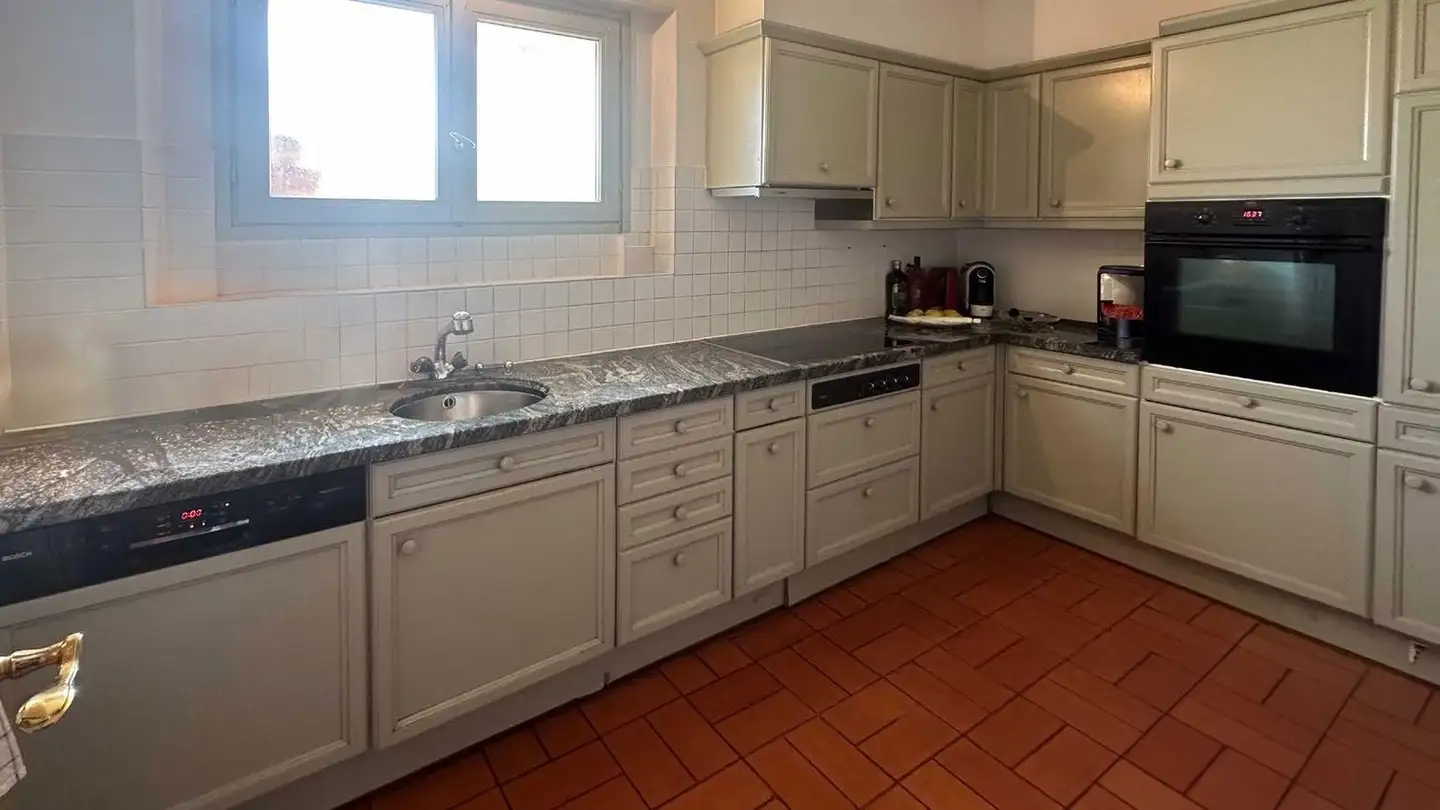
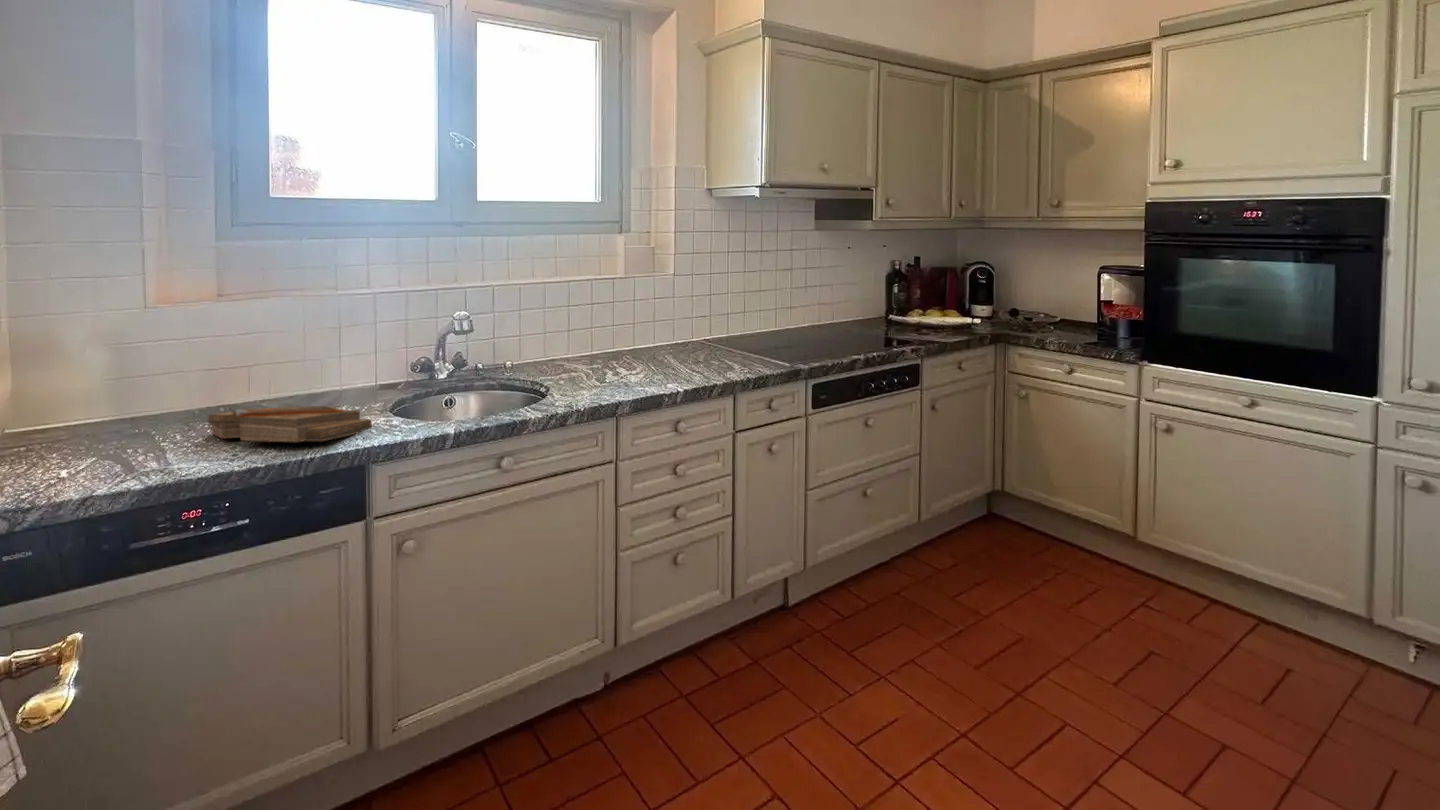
+ clipboard [206,405,373,444]
